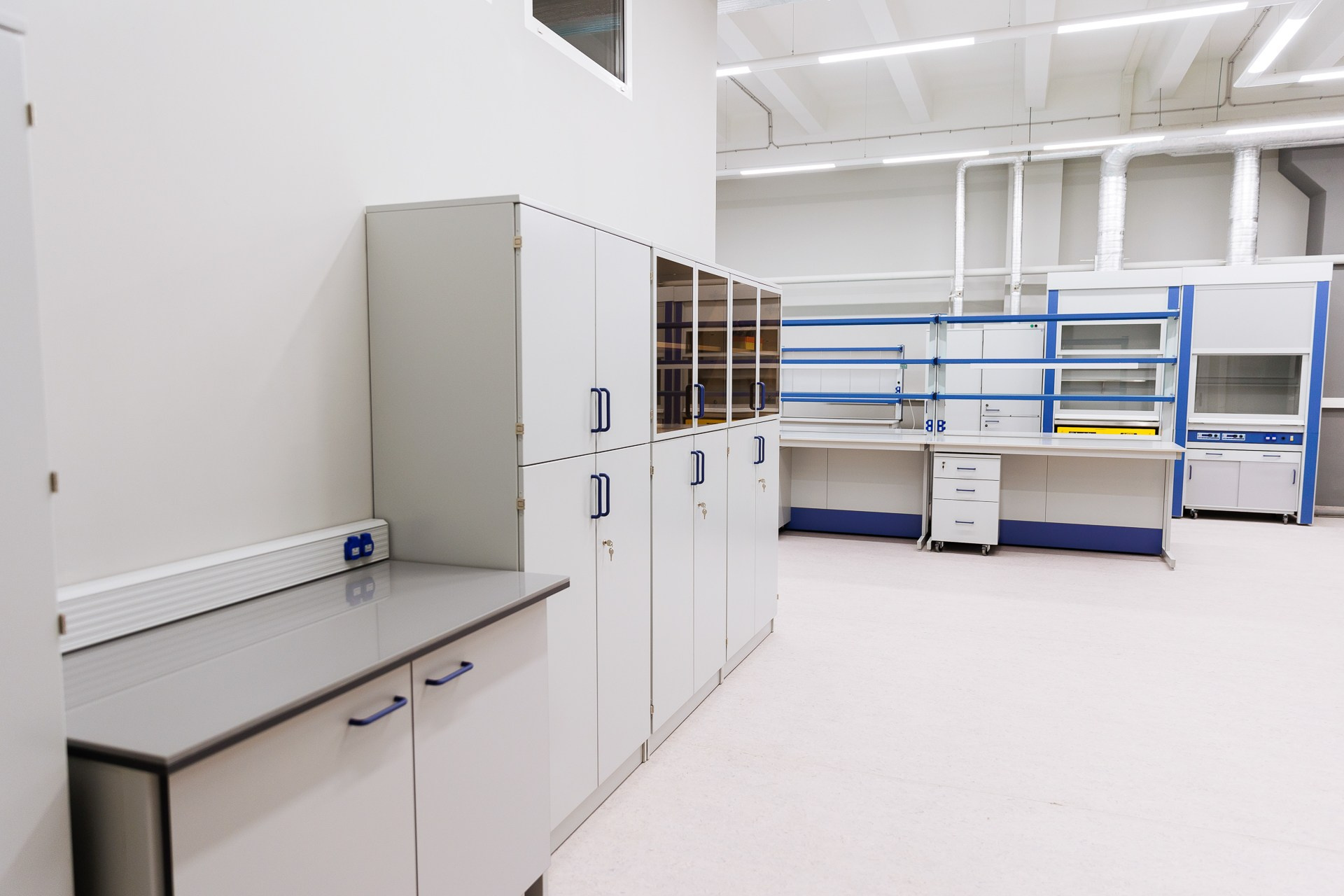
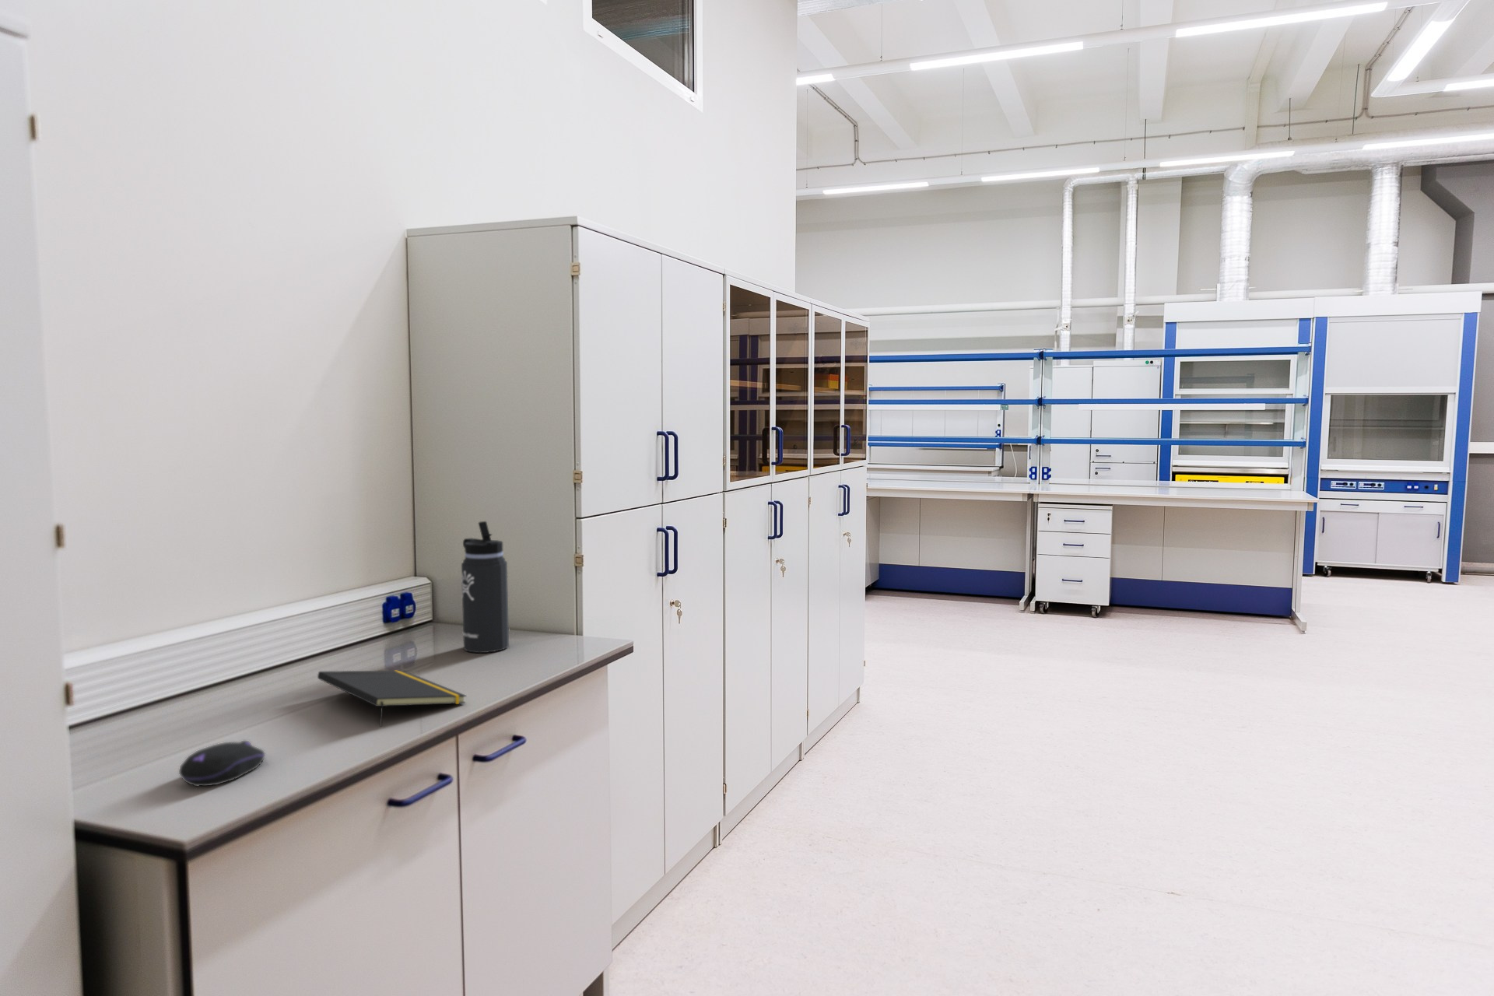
+ thermos bottle [460,520,509,654]
+ notepad [317,670,467,727]
+ computer mouse [178,740,266,787]
